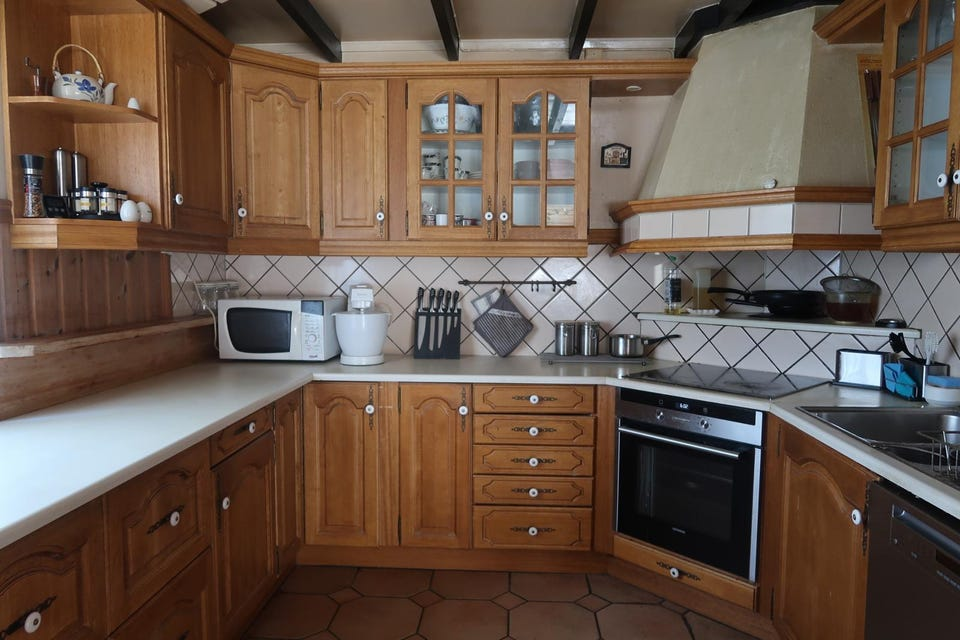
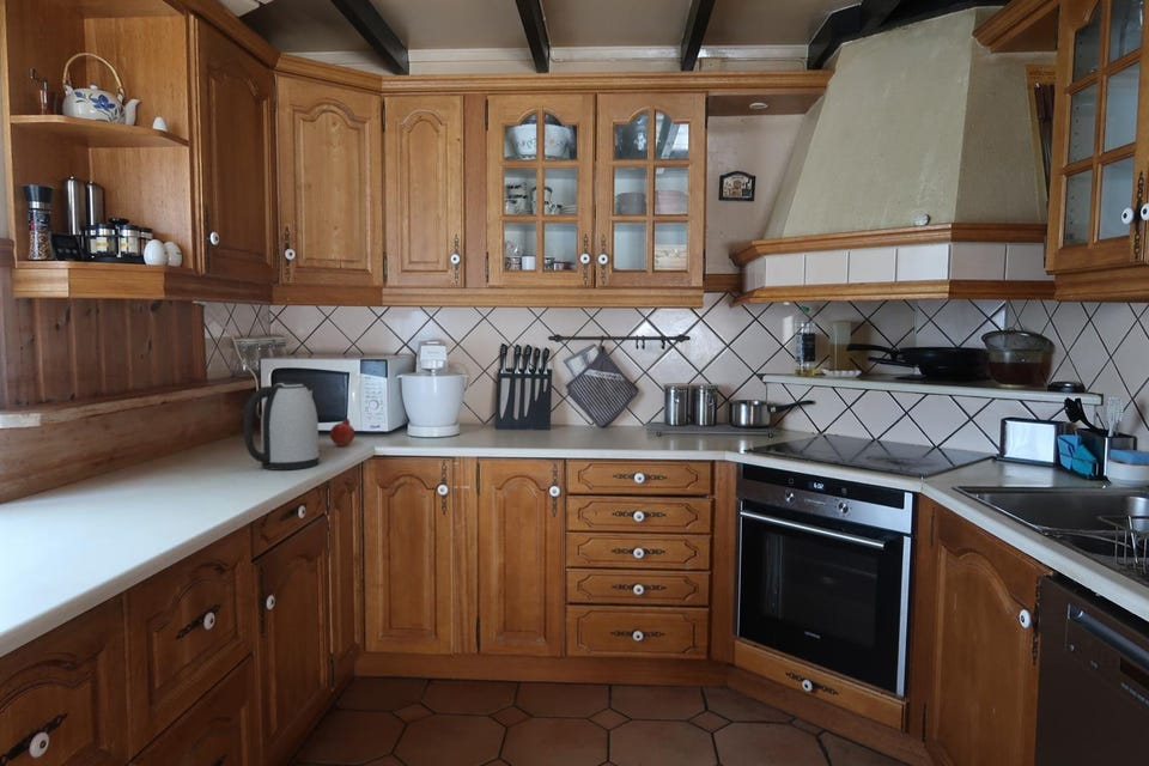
+ kettle [243,381,321,472]
+ fruit [329,418,355,448]
